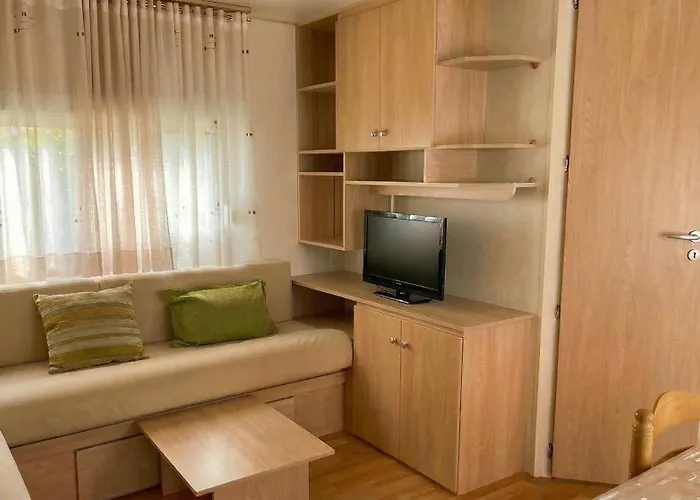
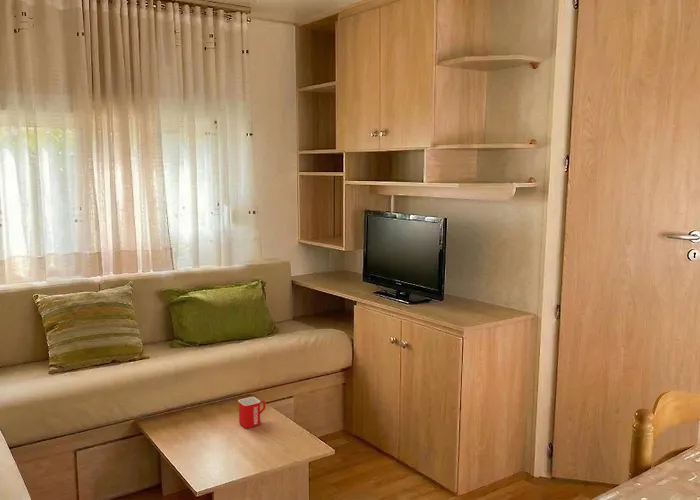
+ mug [237,396,266,429]
